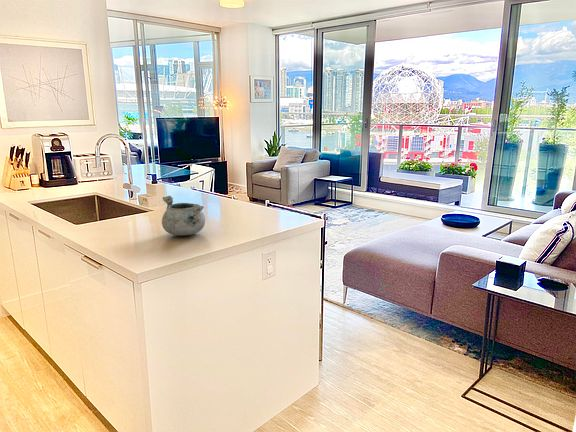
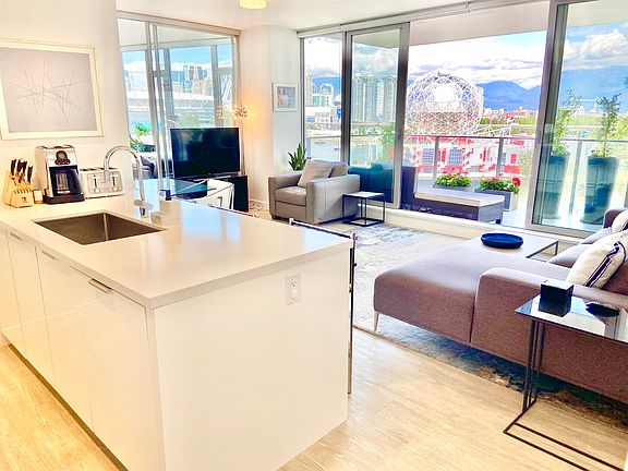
- decorative bowl [161,195,206,236]
